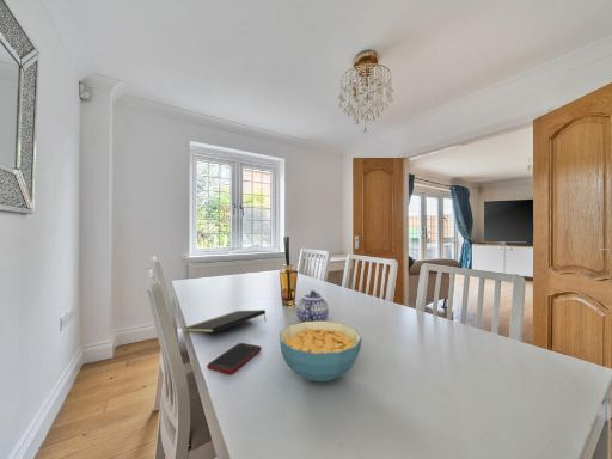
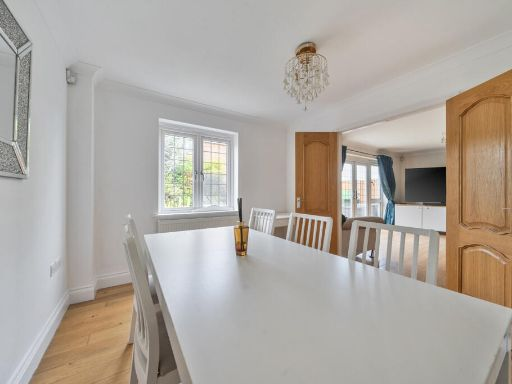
- teapot [295,289,330,323]
- notepad [183,308,268,333]
- cereal bowl [279,320,363,384]
- cell phone [206,342,262,375]
